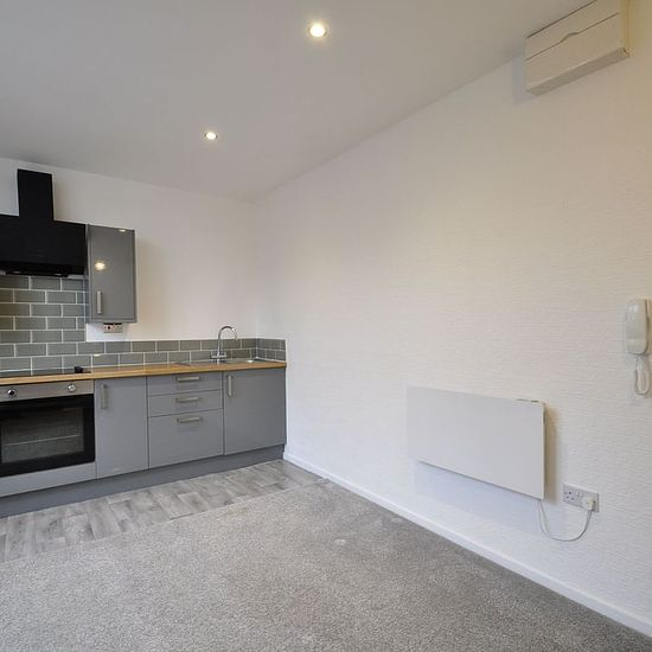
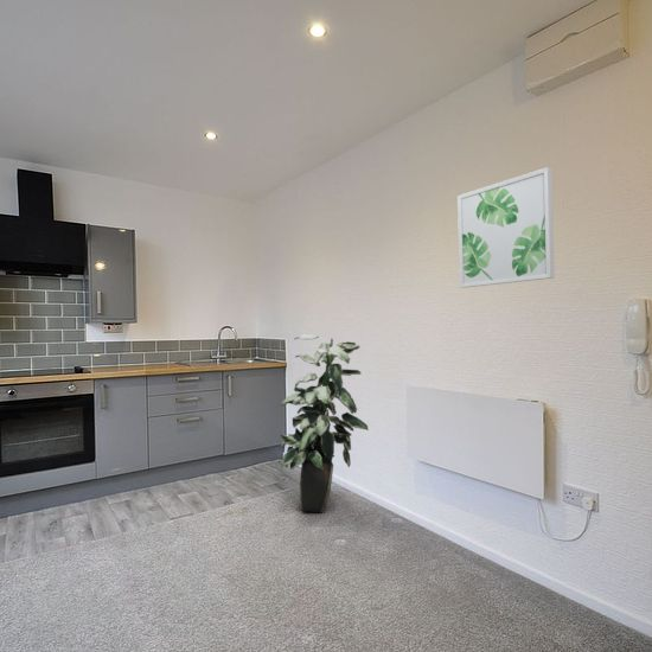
+ indoor plant [279,333,370,513]
+ wall art [456,166,556,289]
